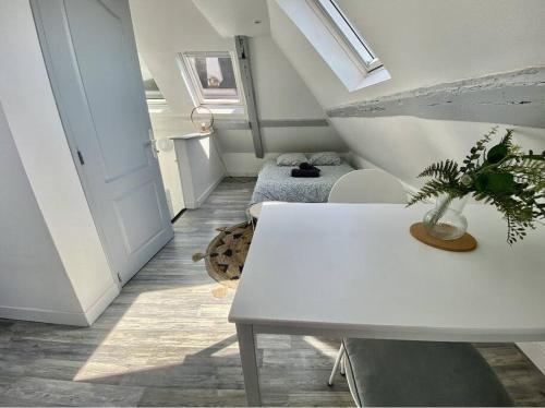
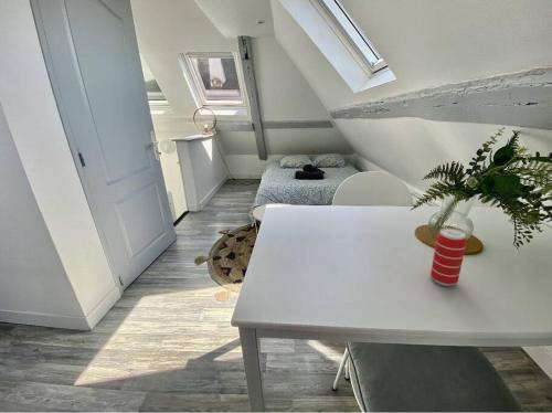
+ beverage can [429,227,467,287]
